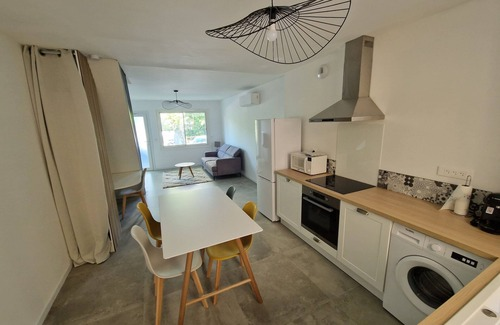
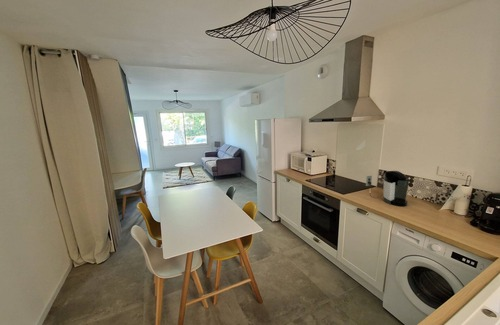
+ coffee maker [365,170,410,207]
